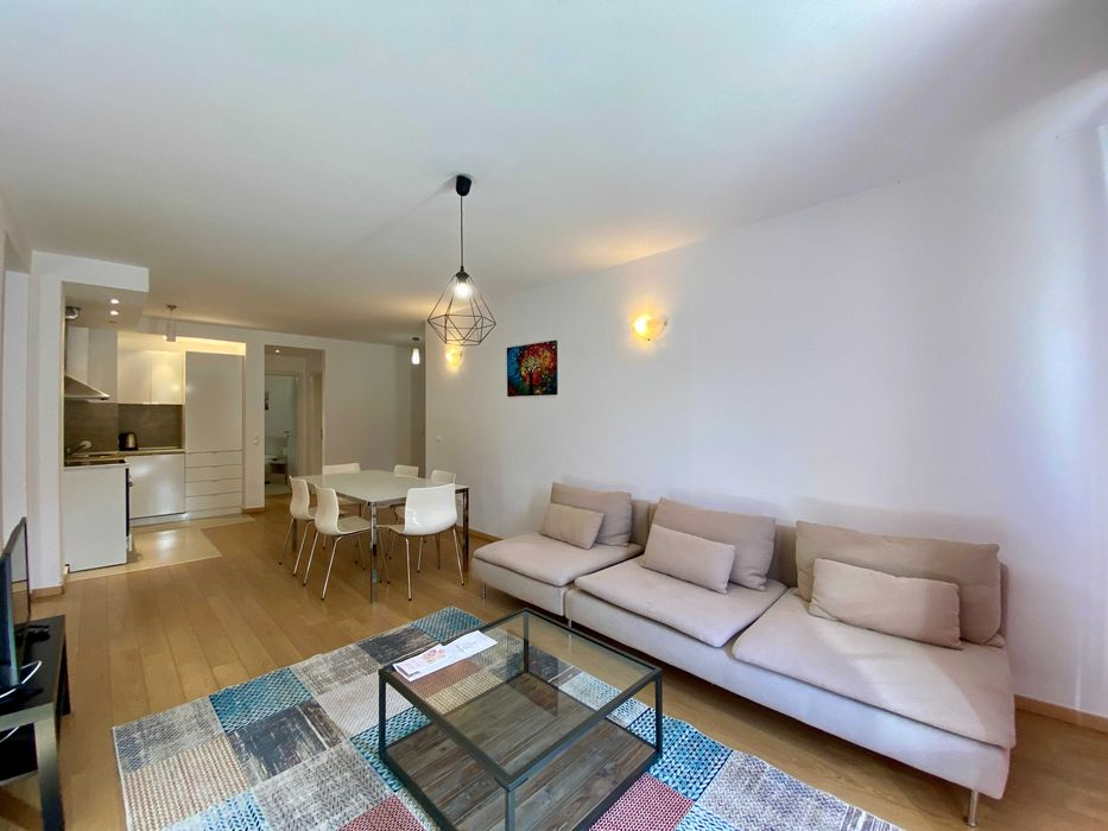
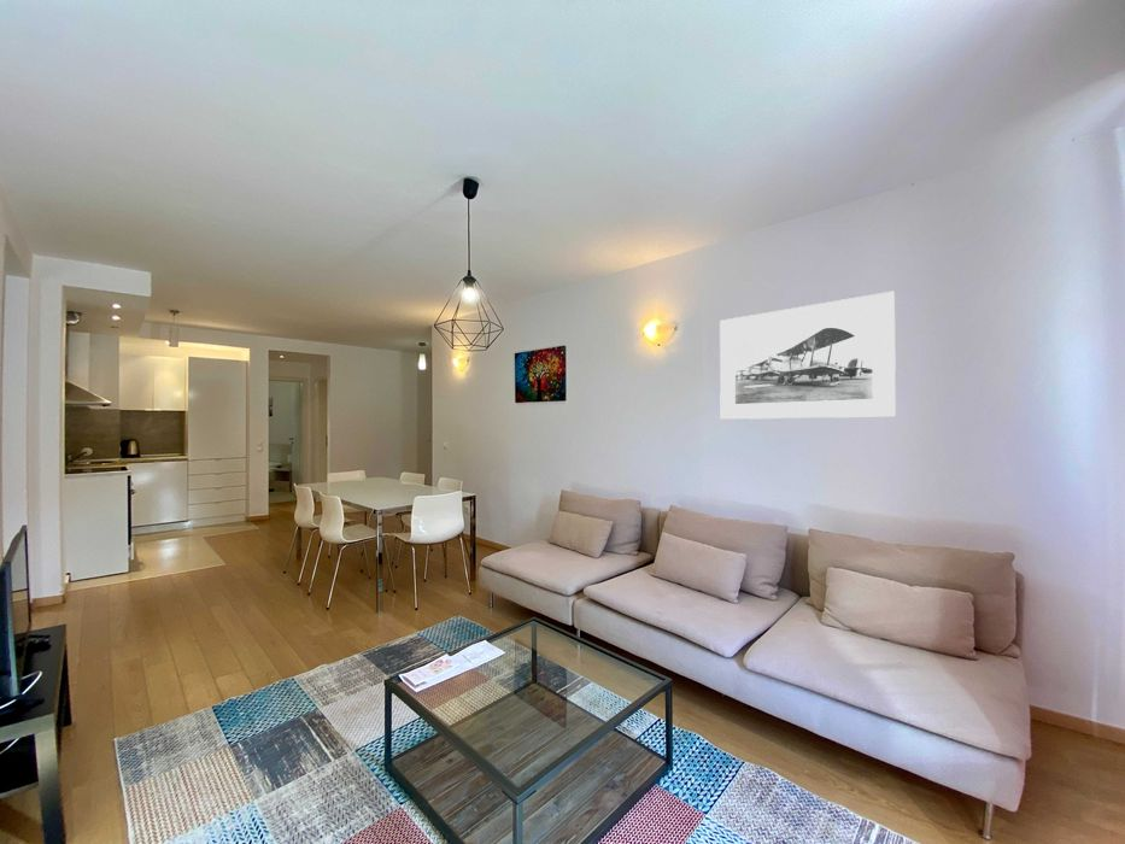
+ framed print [719,291,897,421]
